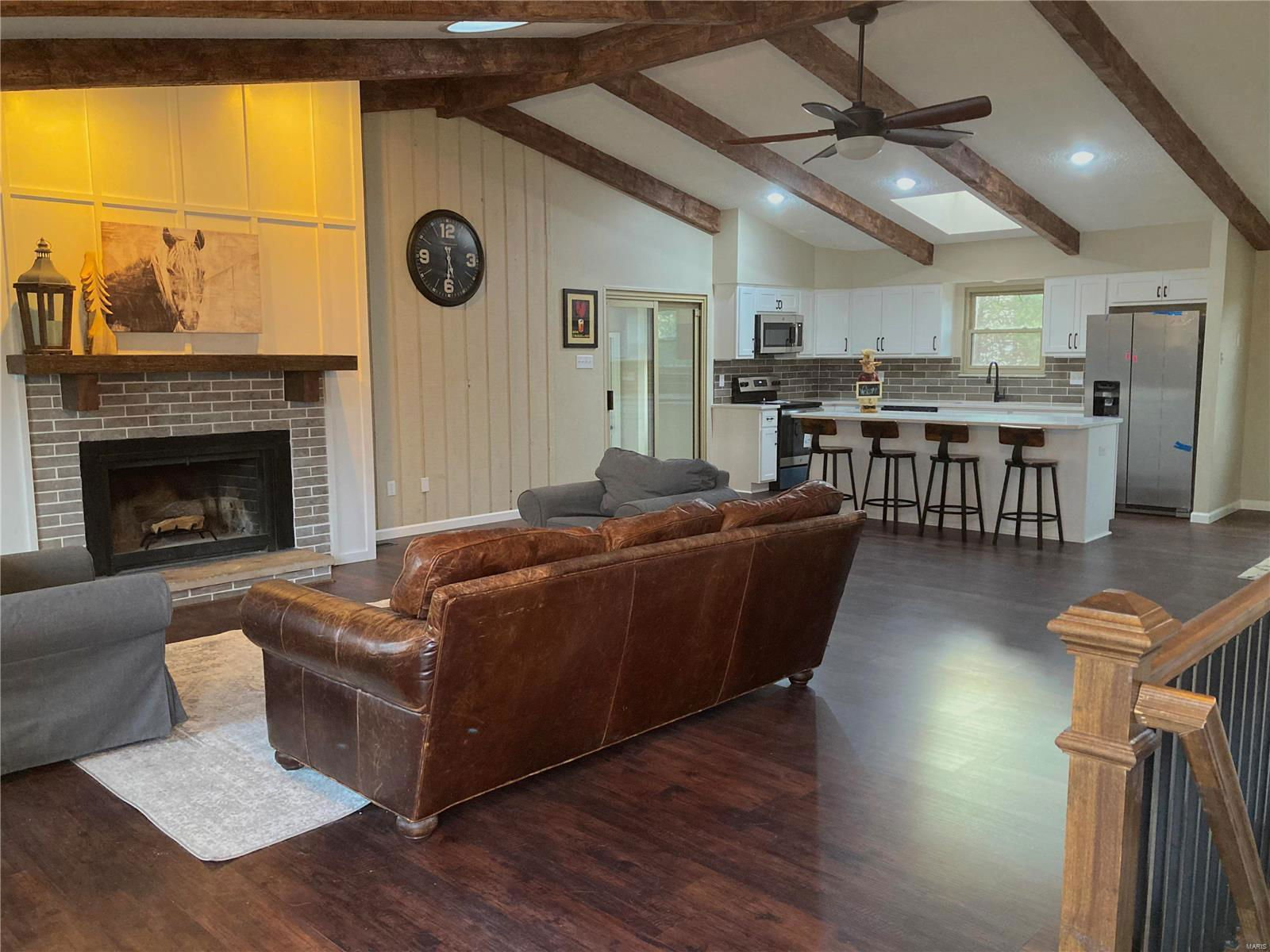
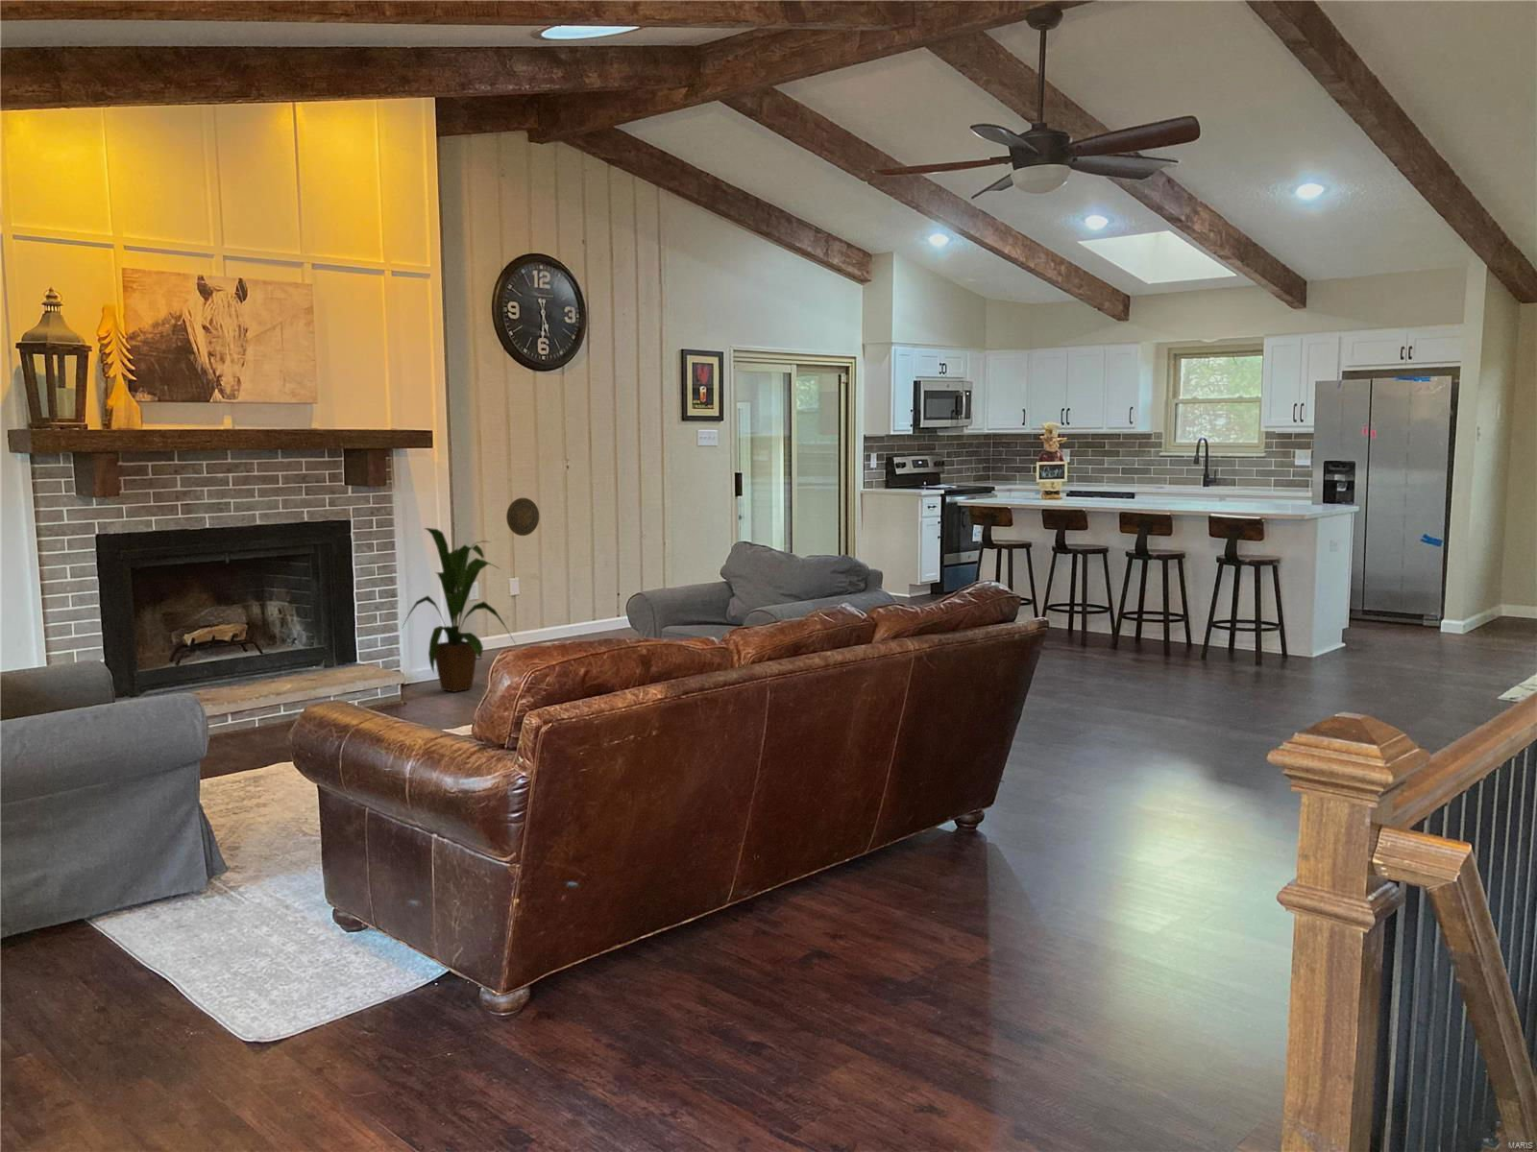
+ house plant [402,528,517,693]
+ decorative plate [506,497,540,536]
